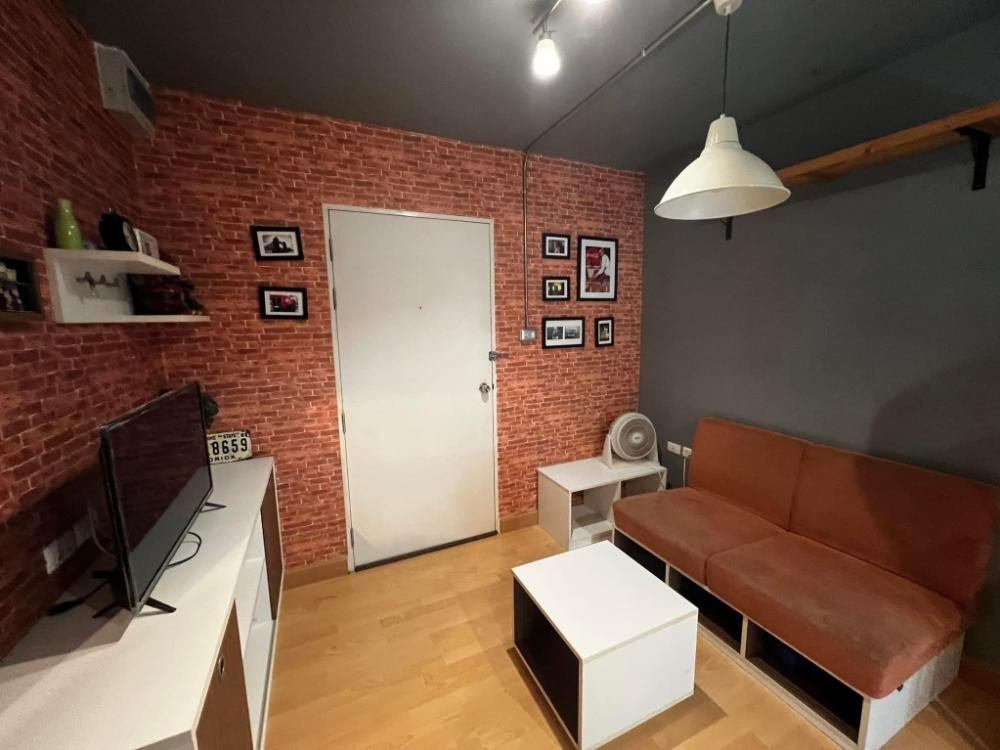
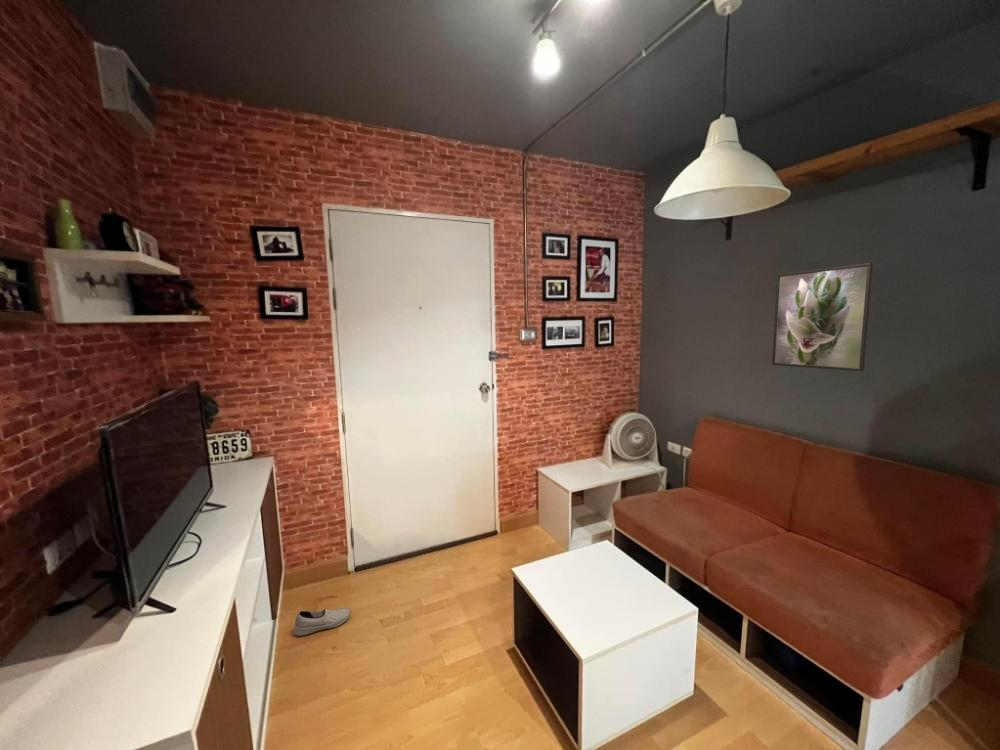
+ shoe [293,607,352,637]
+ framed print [771,262,874,372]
